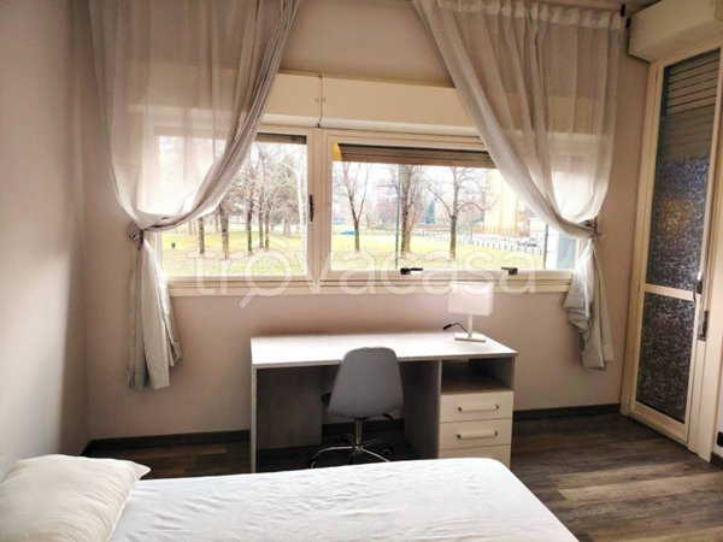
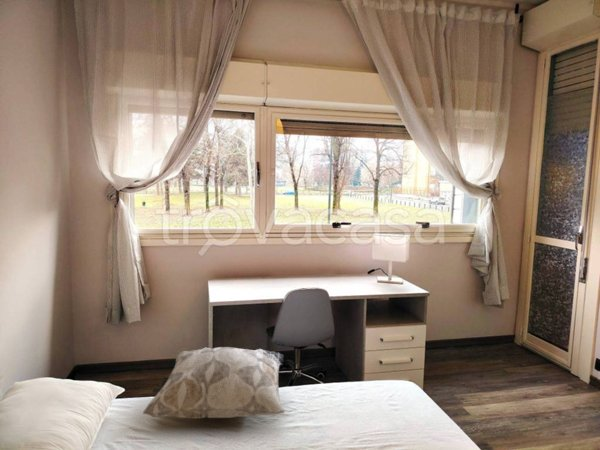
+ decorative pillow [142,346,285,420]
